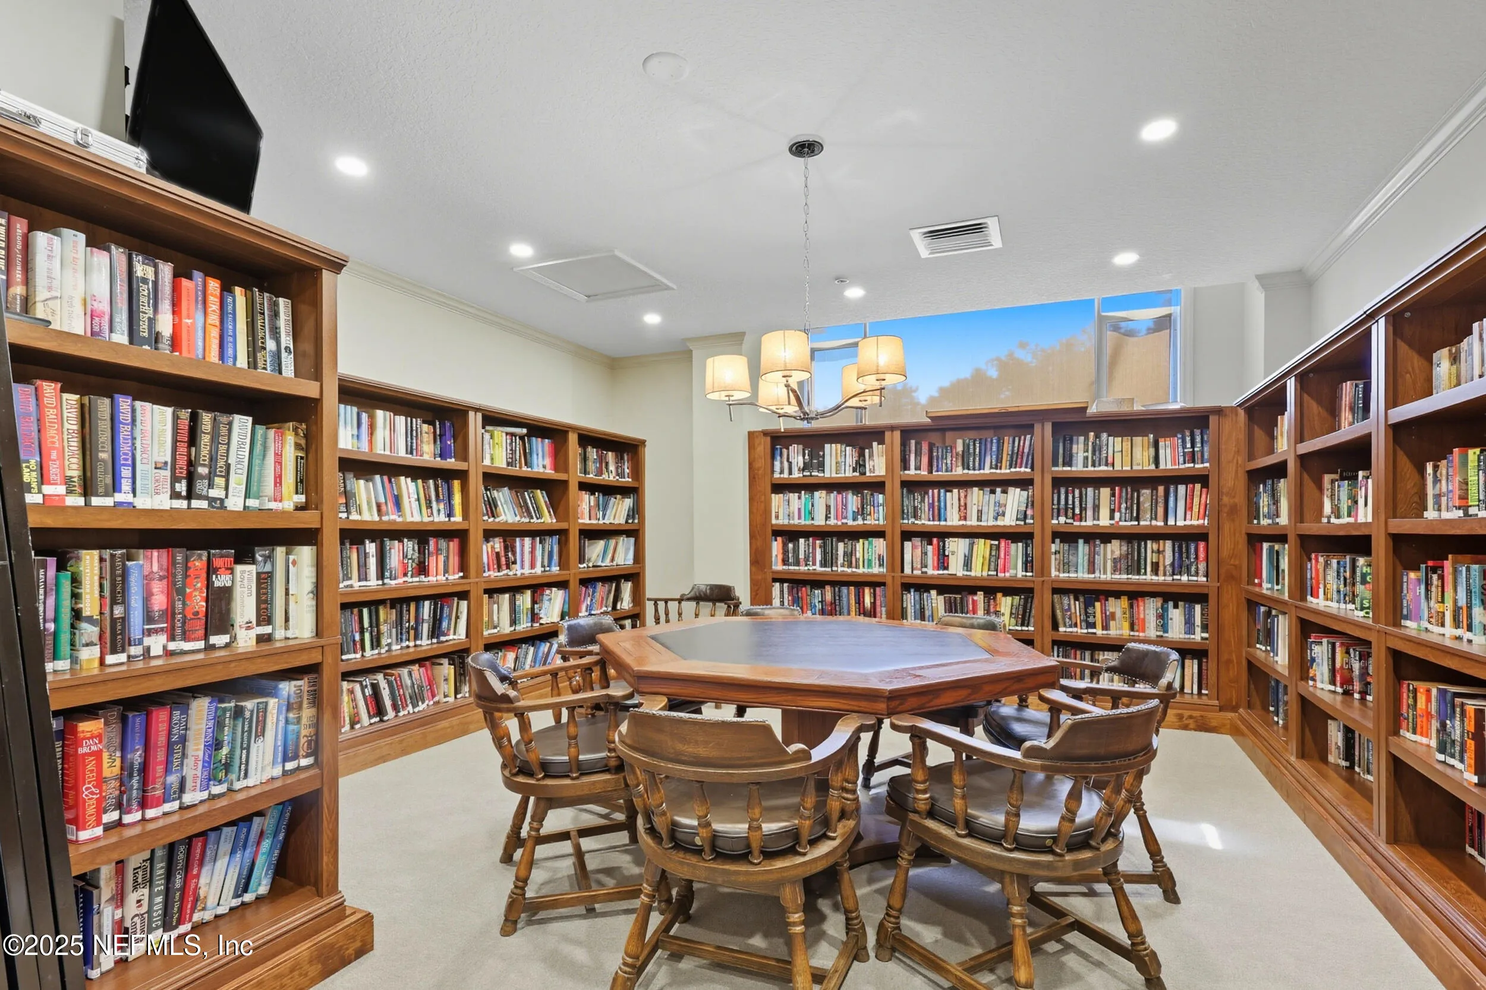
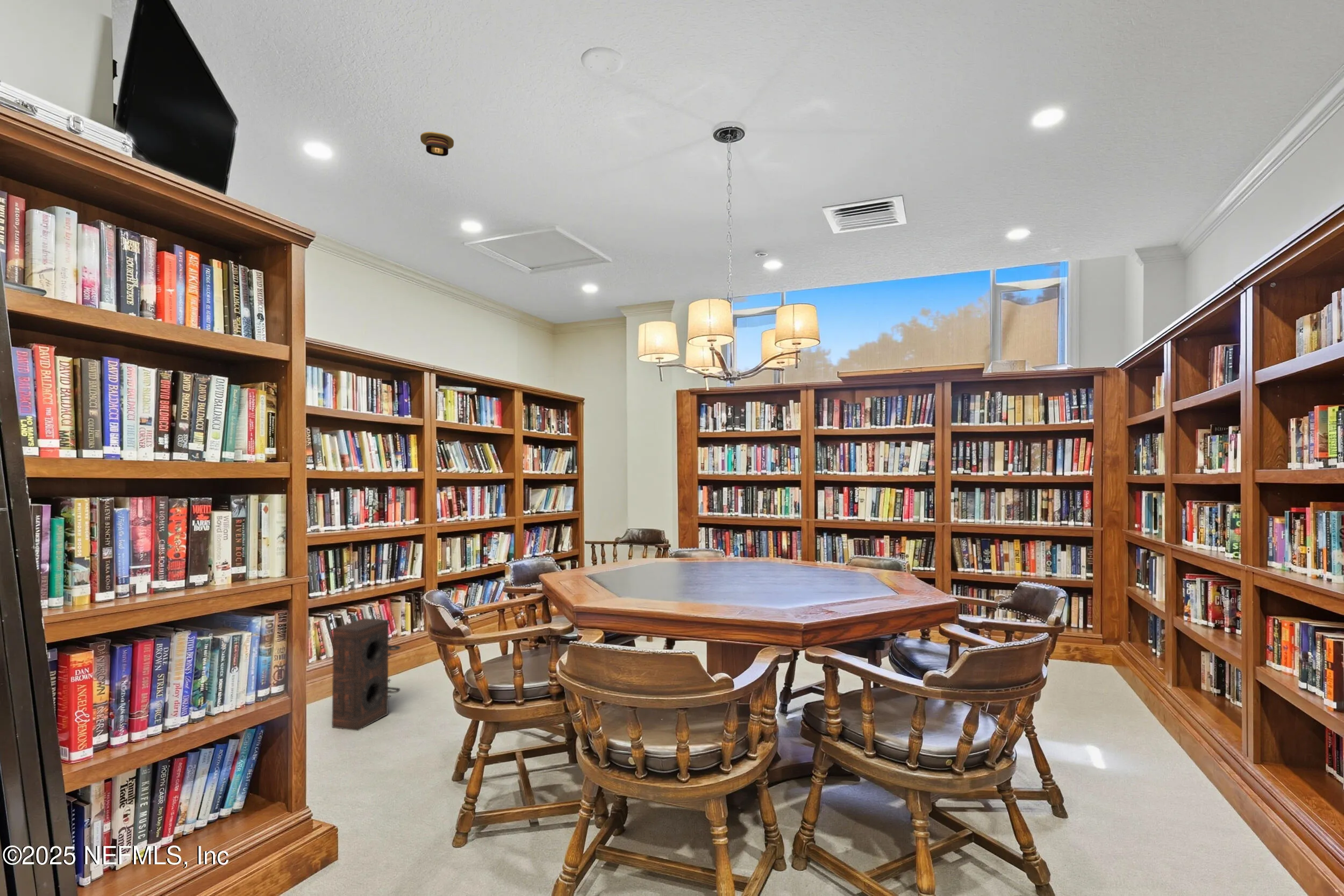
+ speaker [332,618,401,732]
+ recessed light [420,131,454,157]
